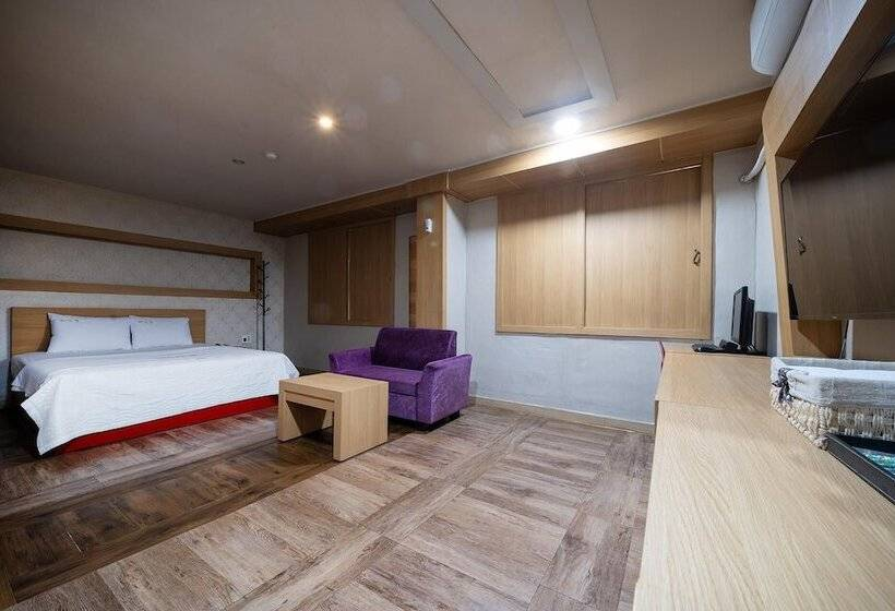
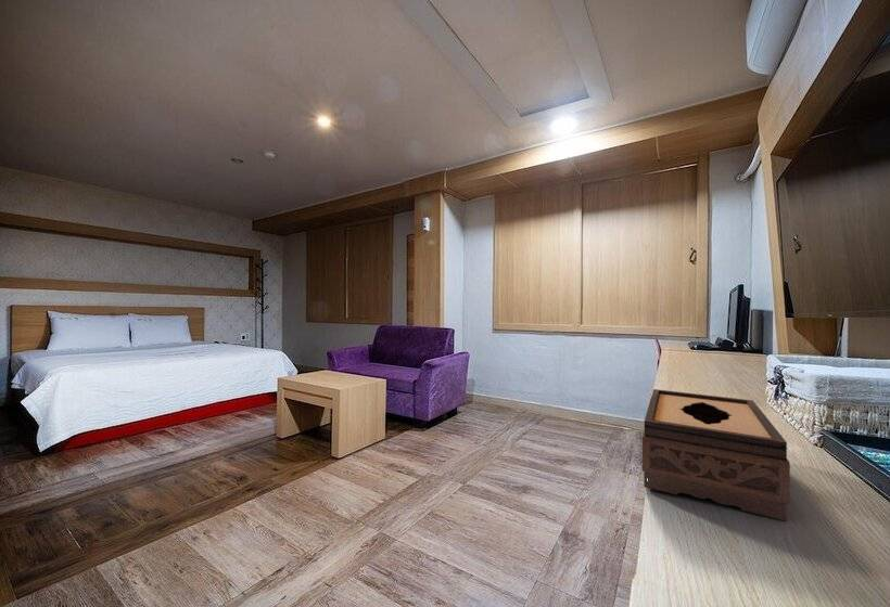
+ tissue box [641,388,791,522]
